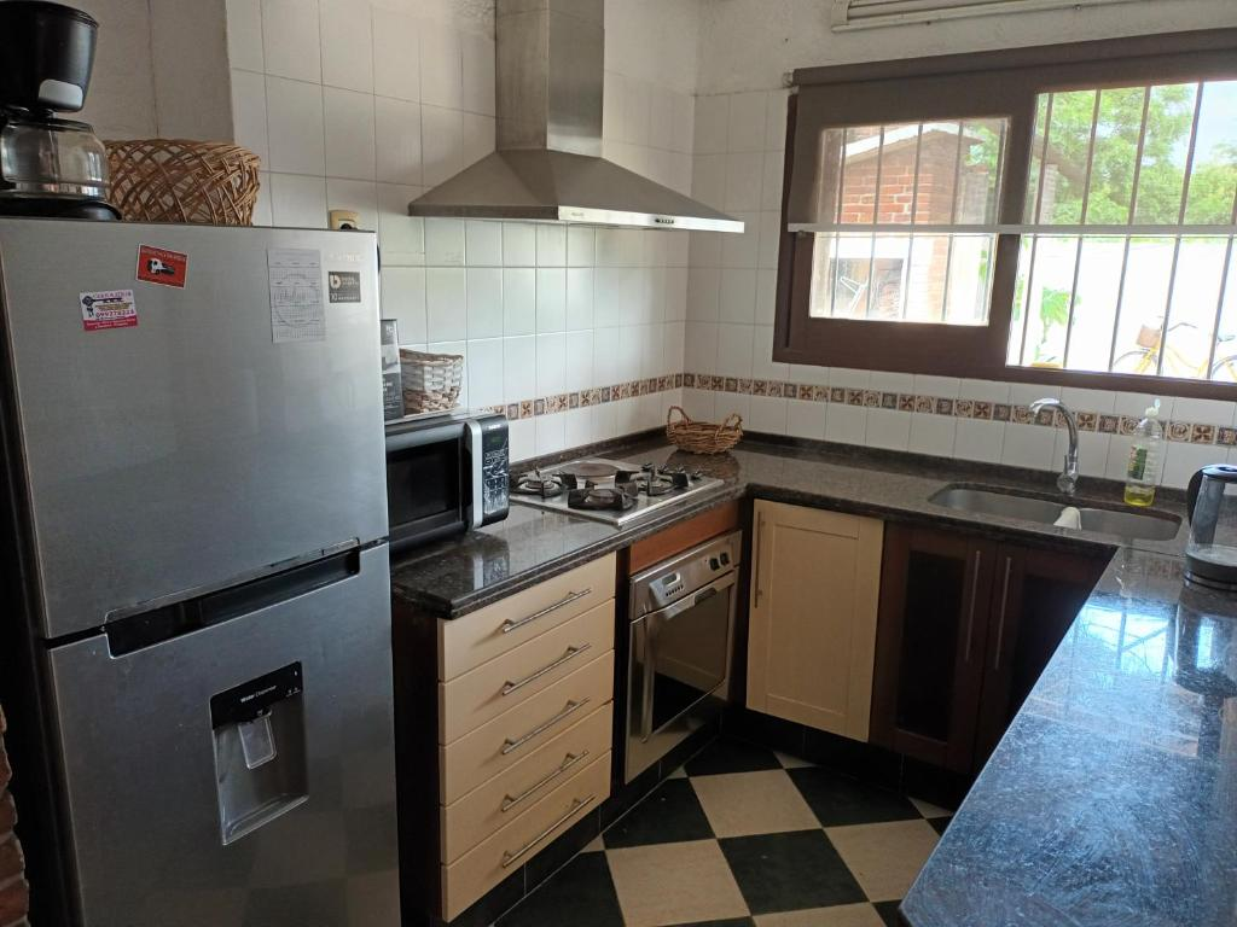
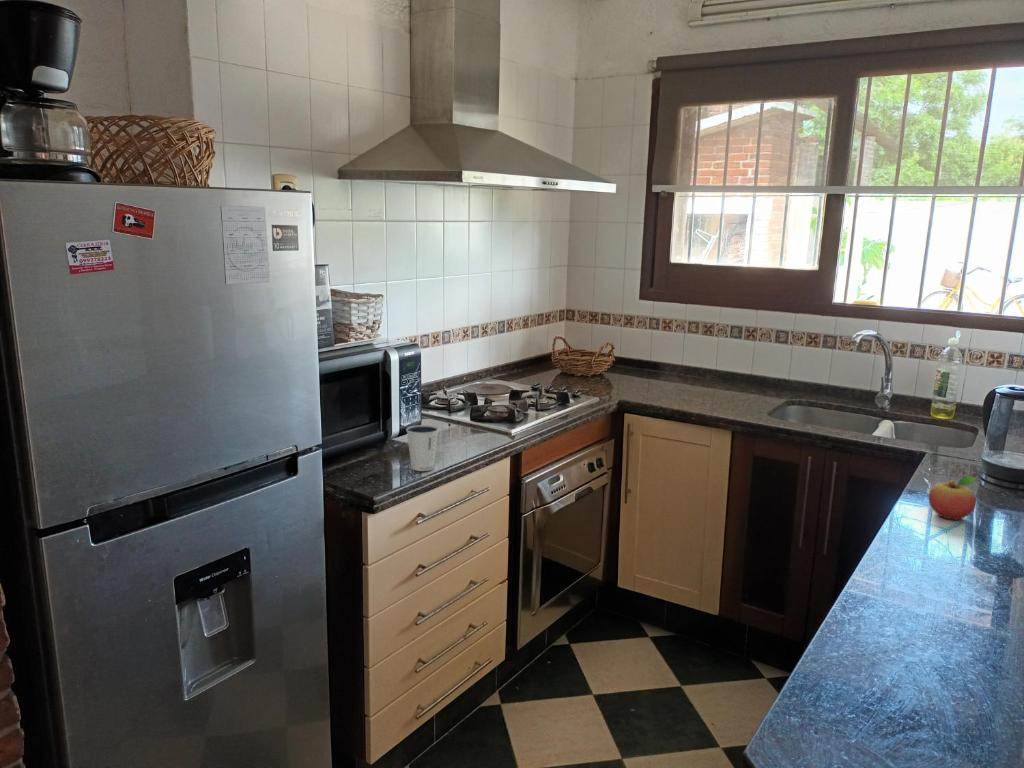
+ fruit [928,475,977,521]
+ dixie cup [405,424,440,472]
